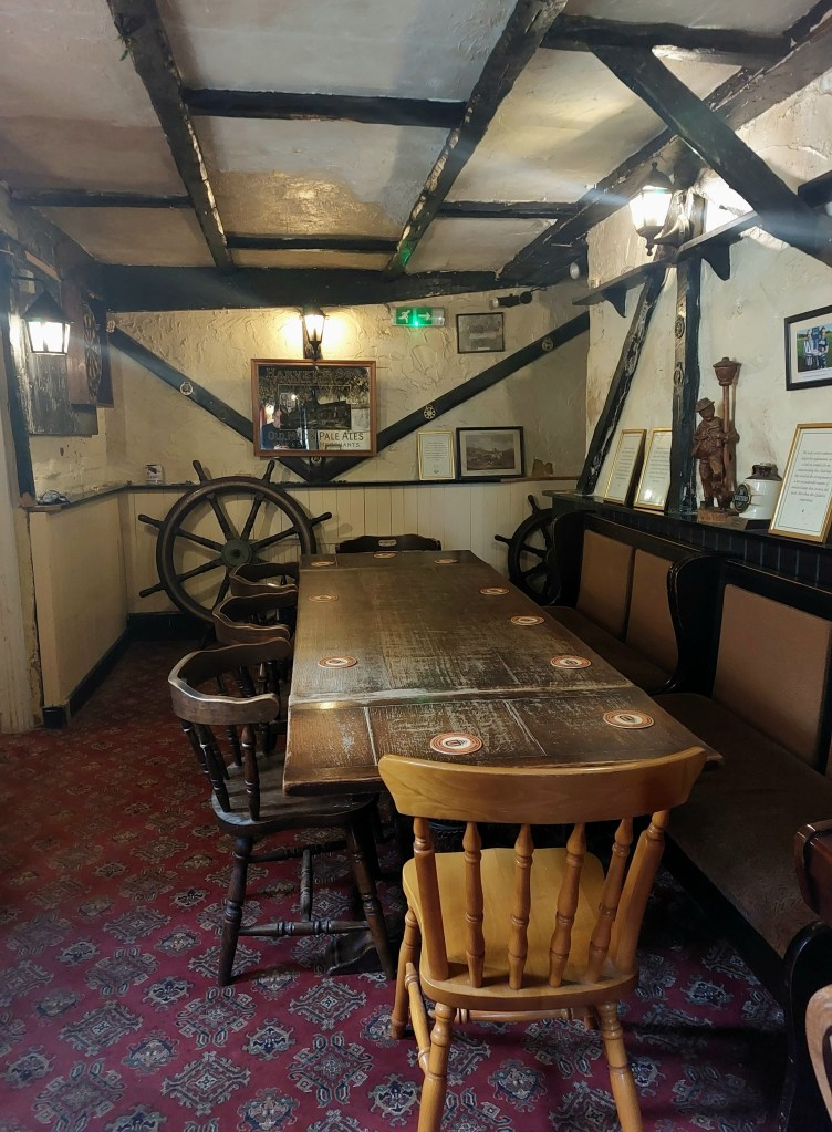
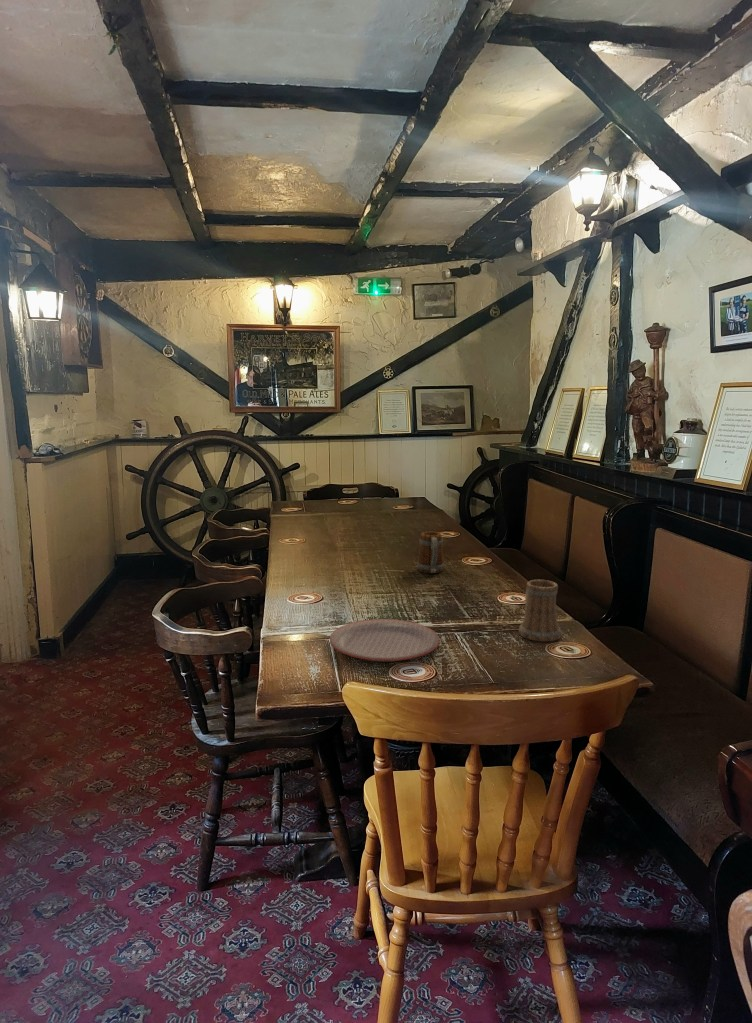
+ beer mug [416,531,445,574]
+ plate [329,618,441,662]
+ beer mug [518,579,562,643]
